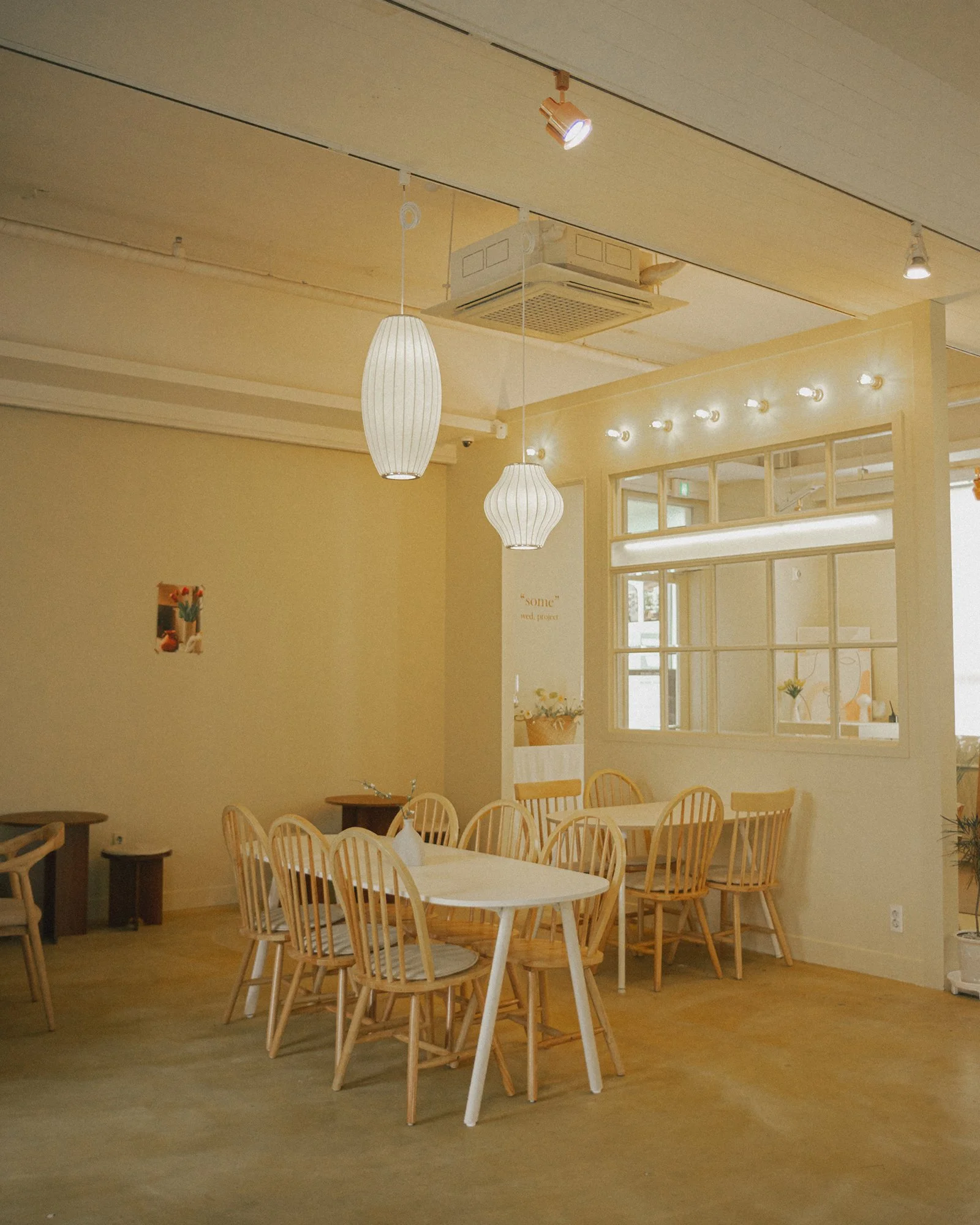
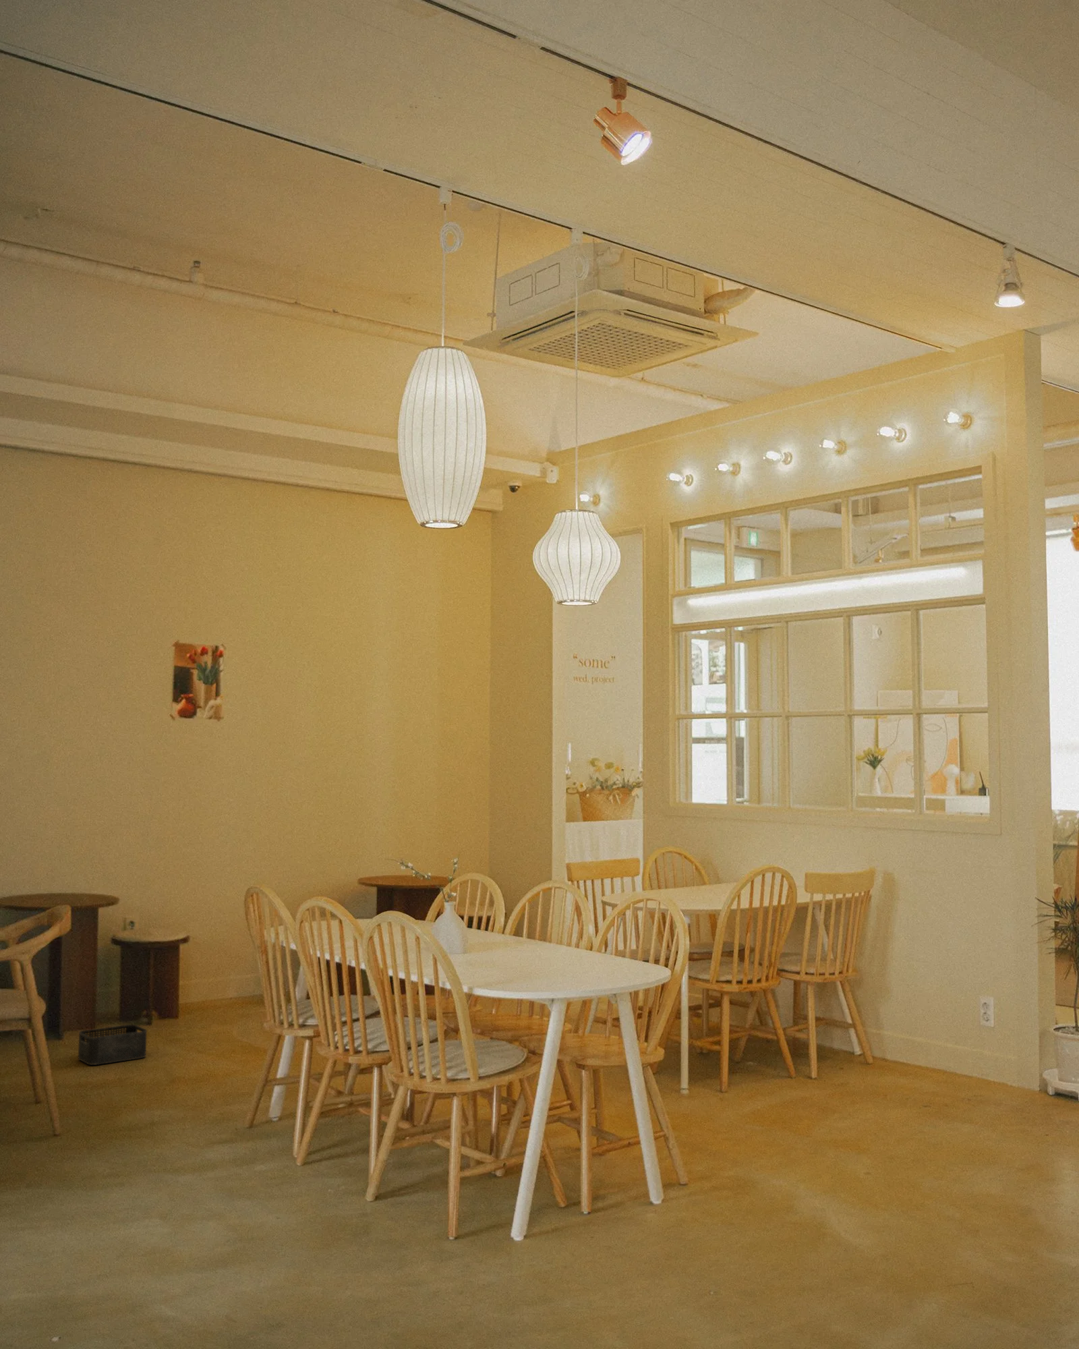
+ storage bin [77,1024,148,1066]
